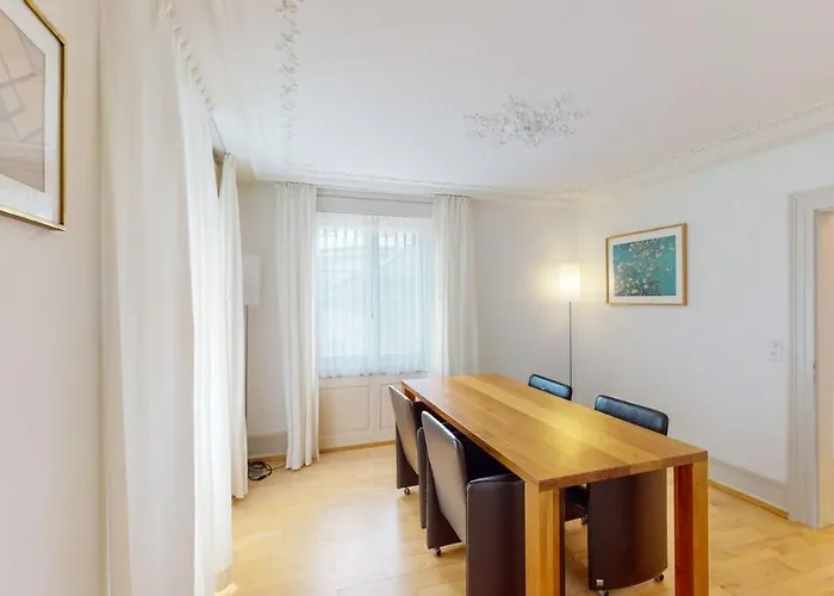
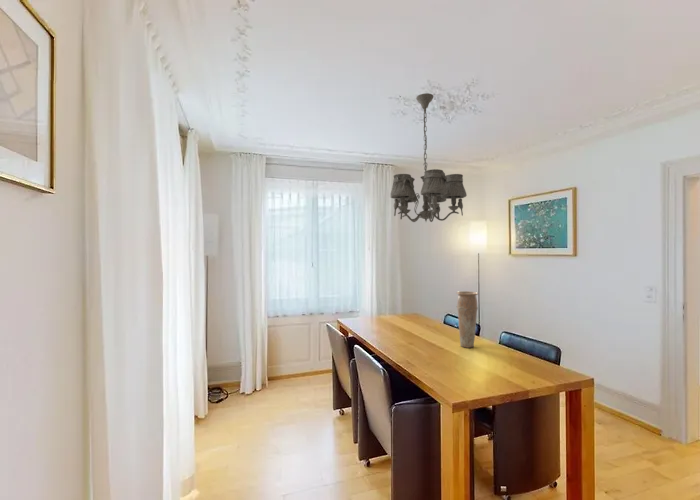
+ chandelier [389,92,467,223]
+ vase [455,290,479,349]
